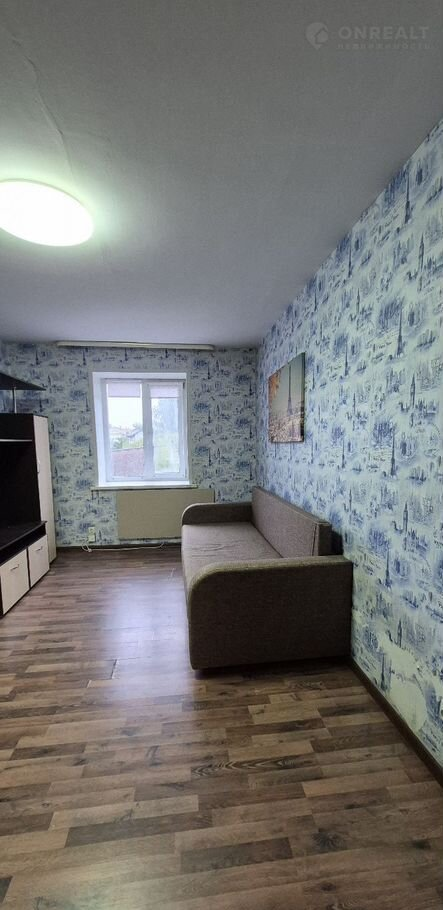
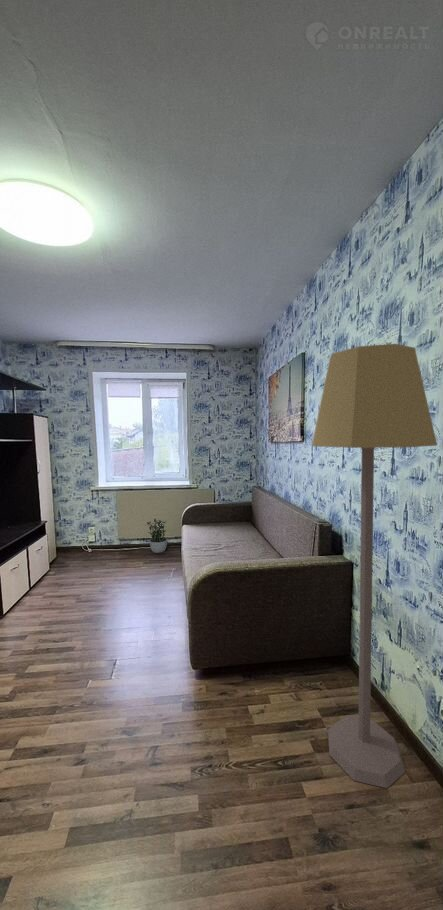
+ potted plant [145,518,168,554]
+ lamp [311,343,438,789]
